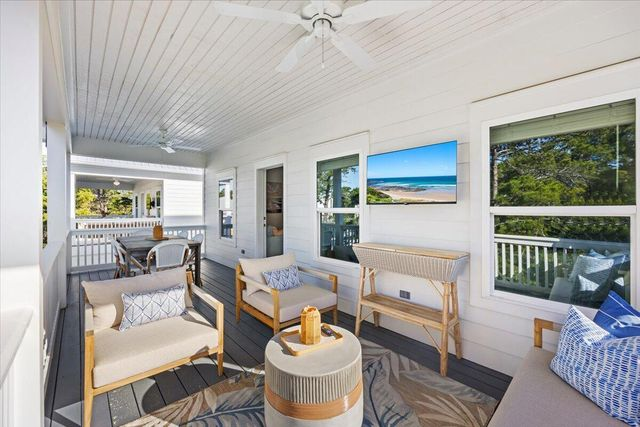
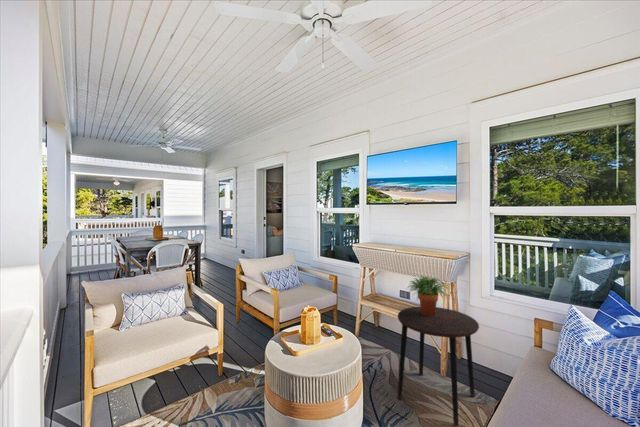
+ potted plant [406,275,454,317]
+ side table [396,306,480,427]
